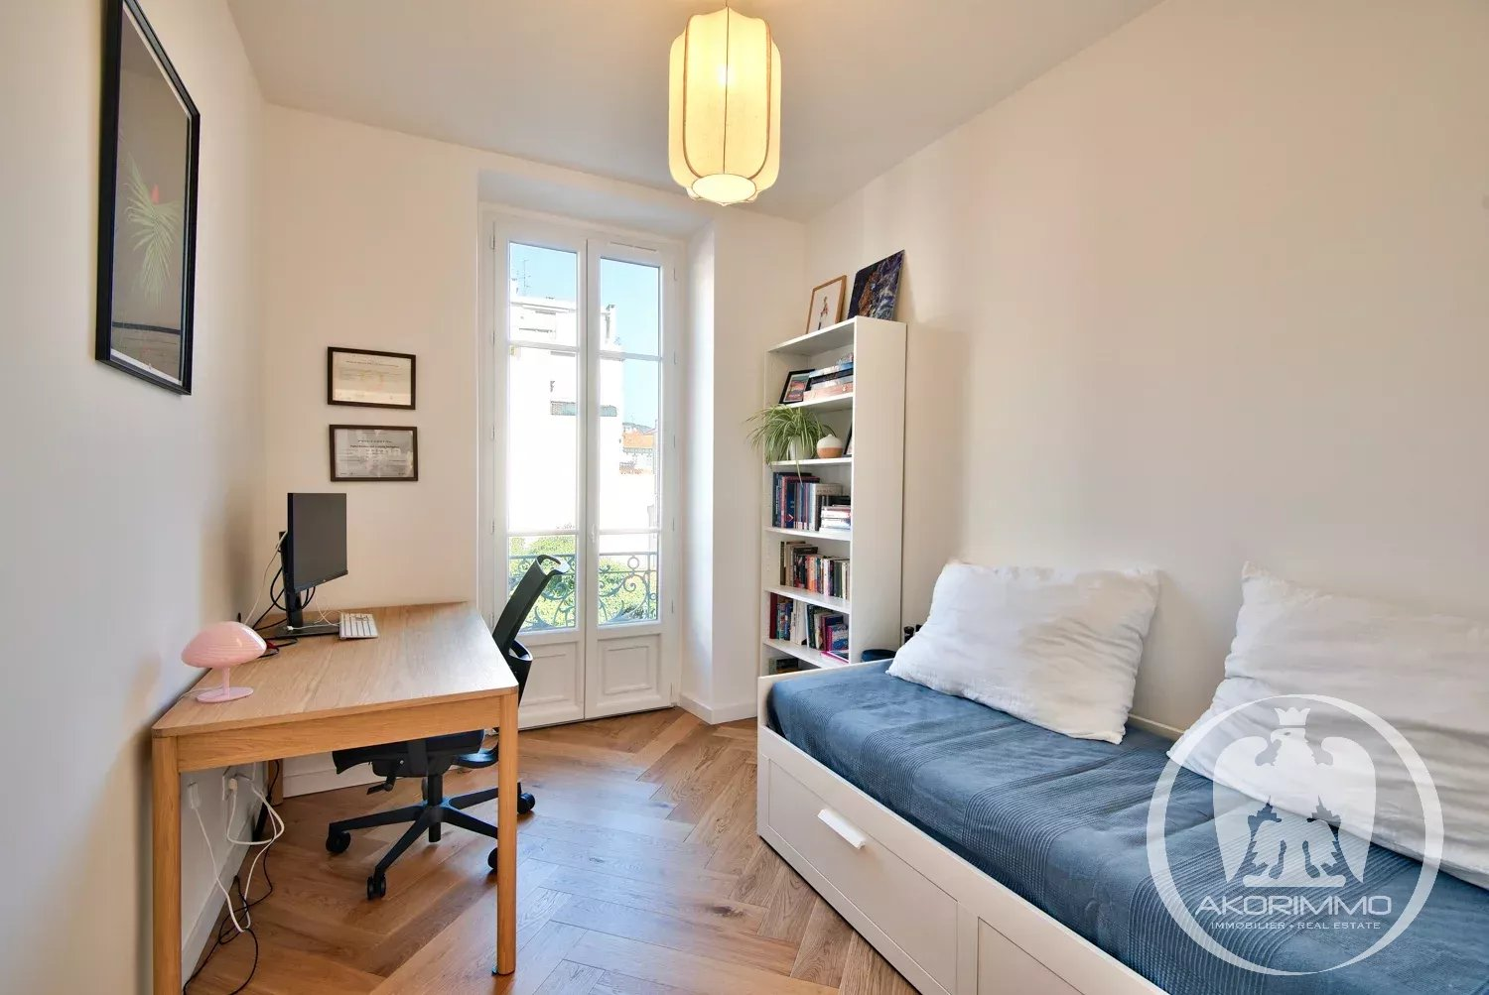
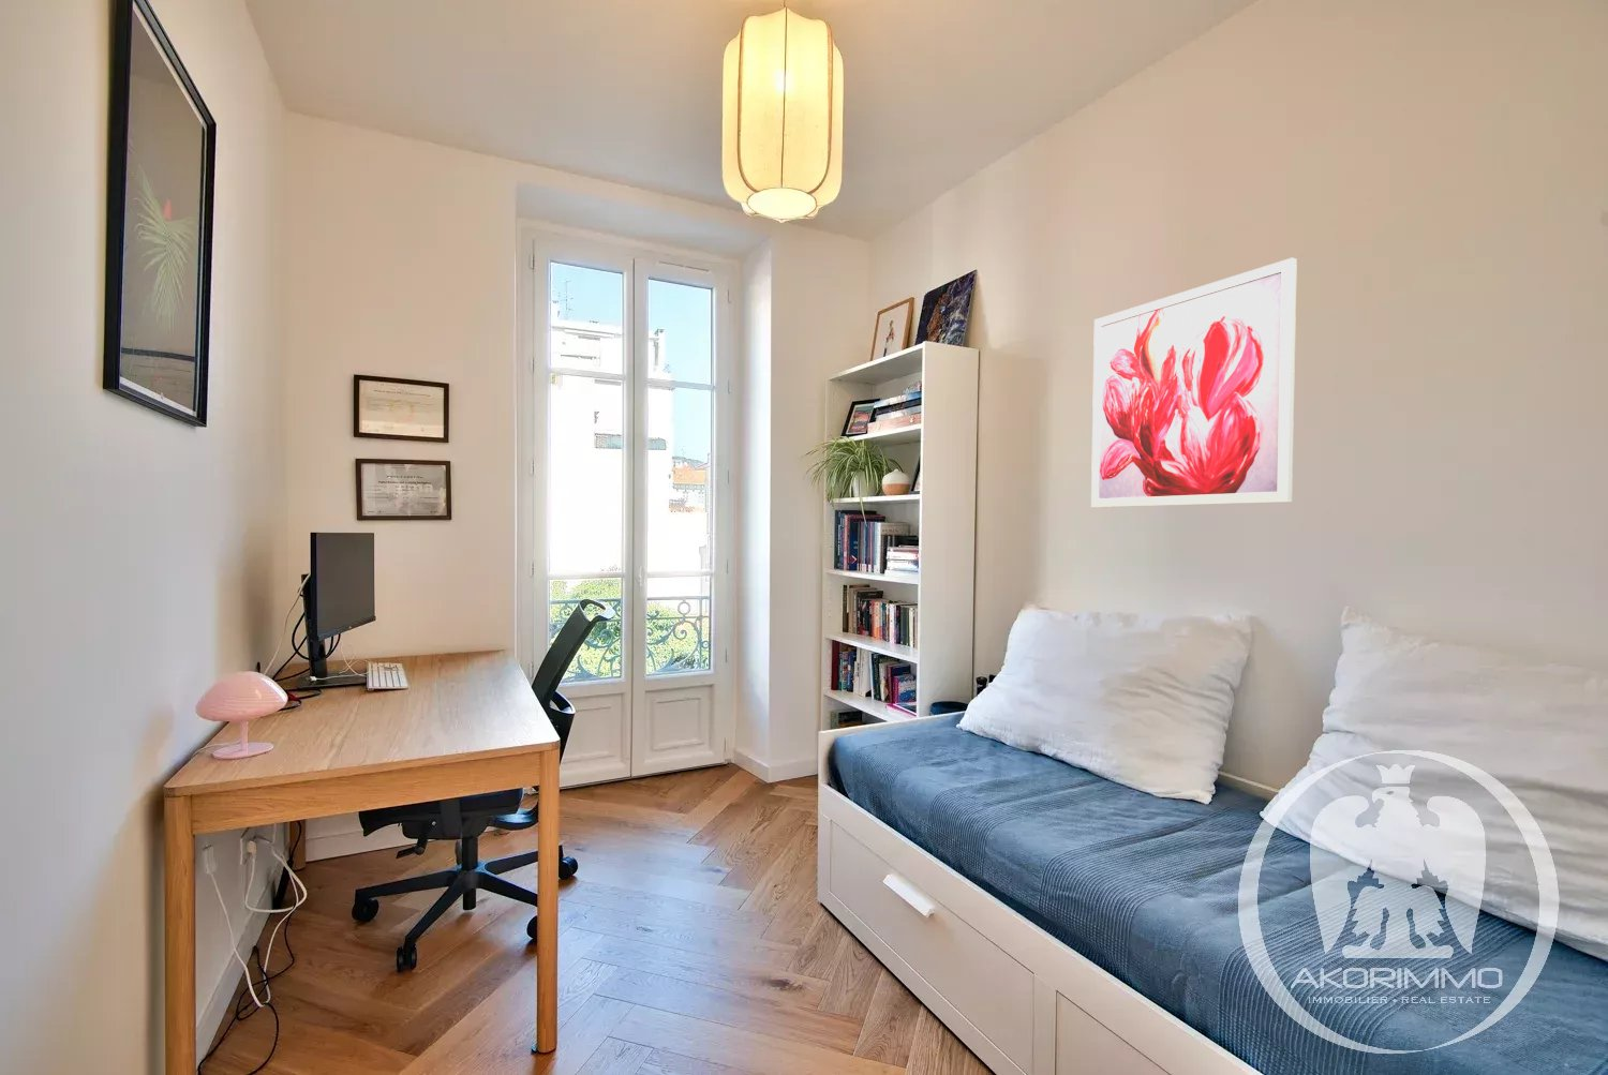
+ wall art [1091,257,1298,508]
